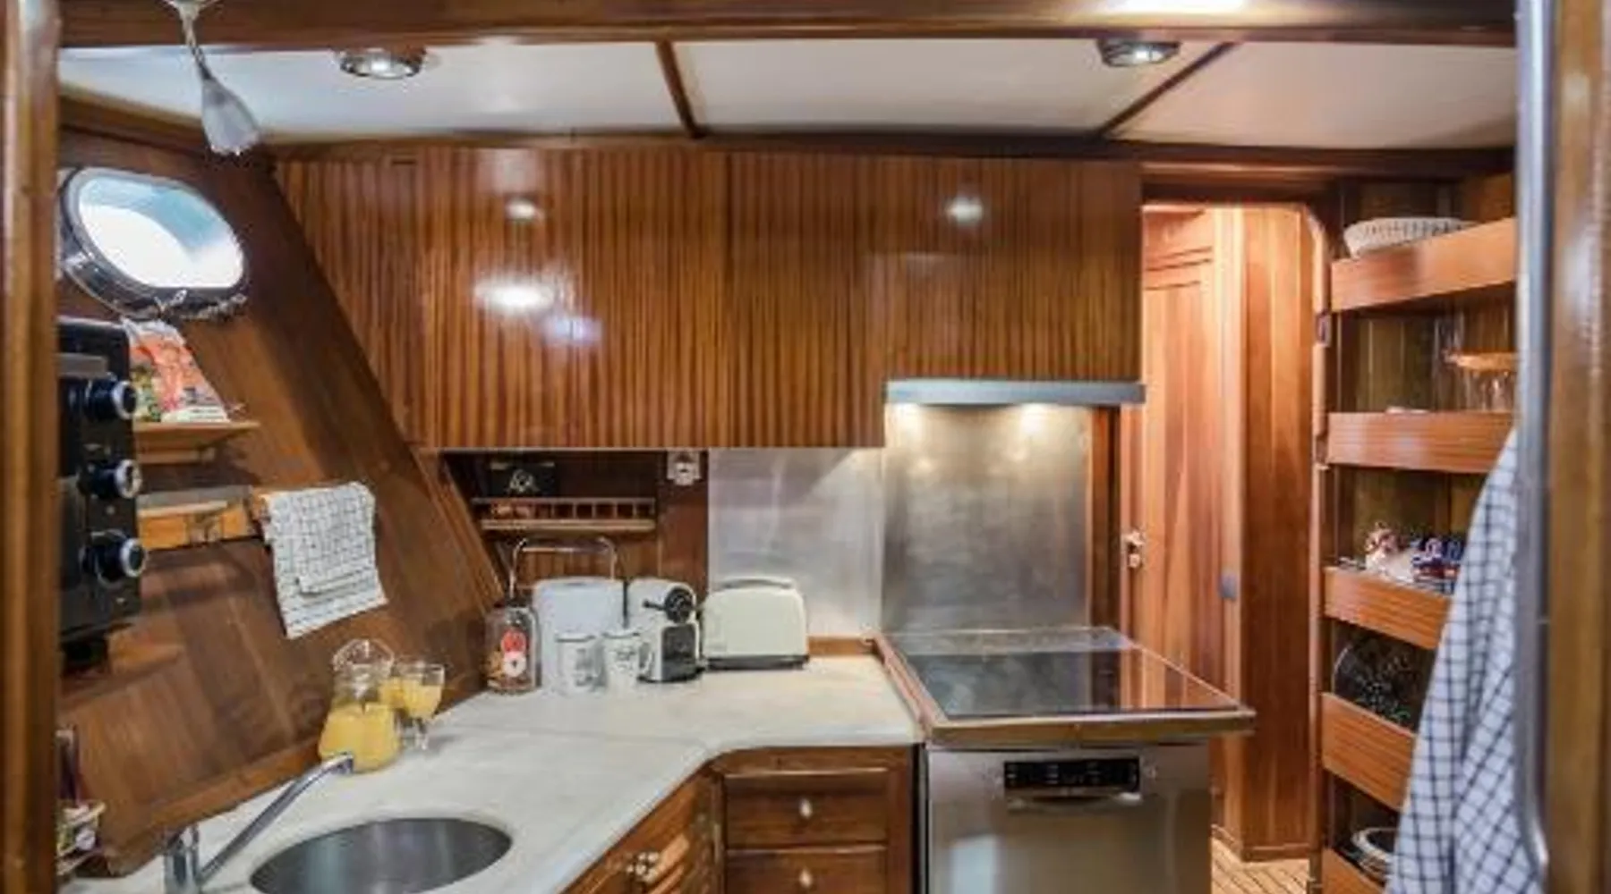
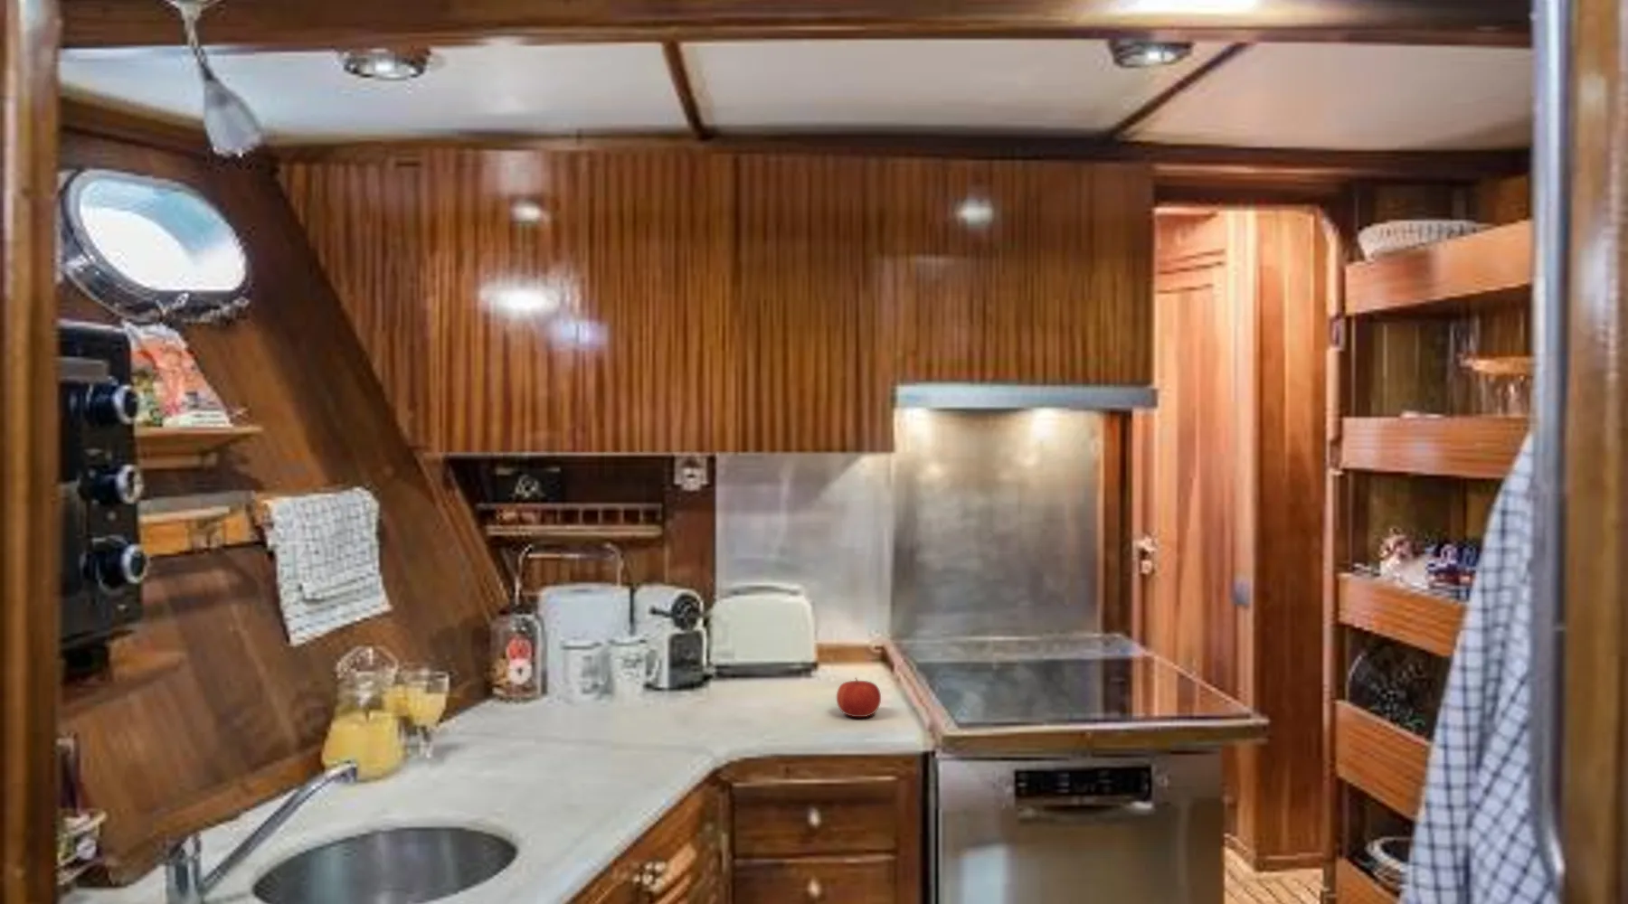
+ fruit [835,676,882,718]
